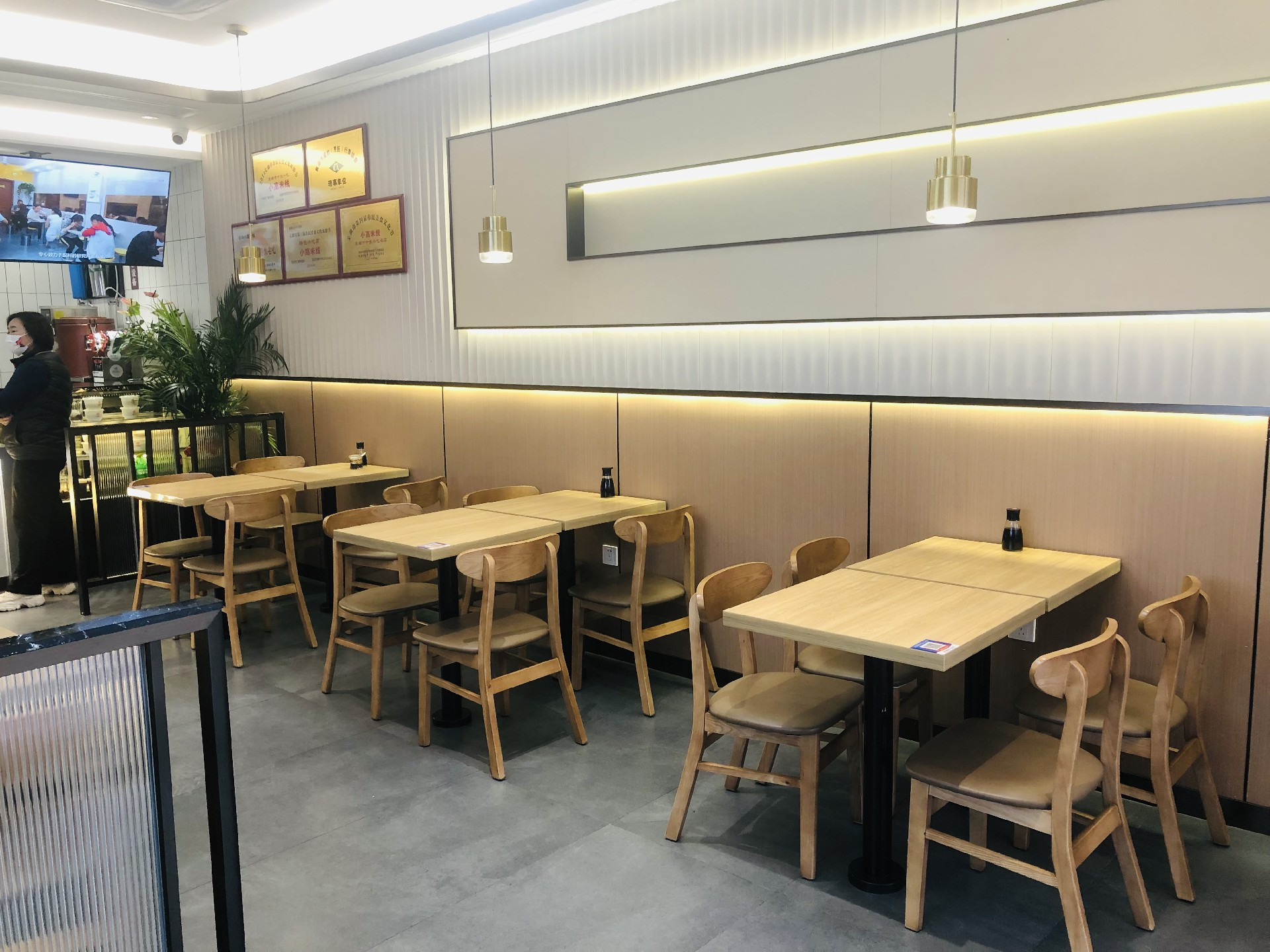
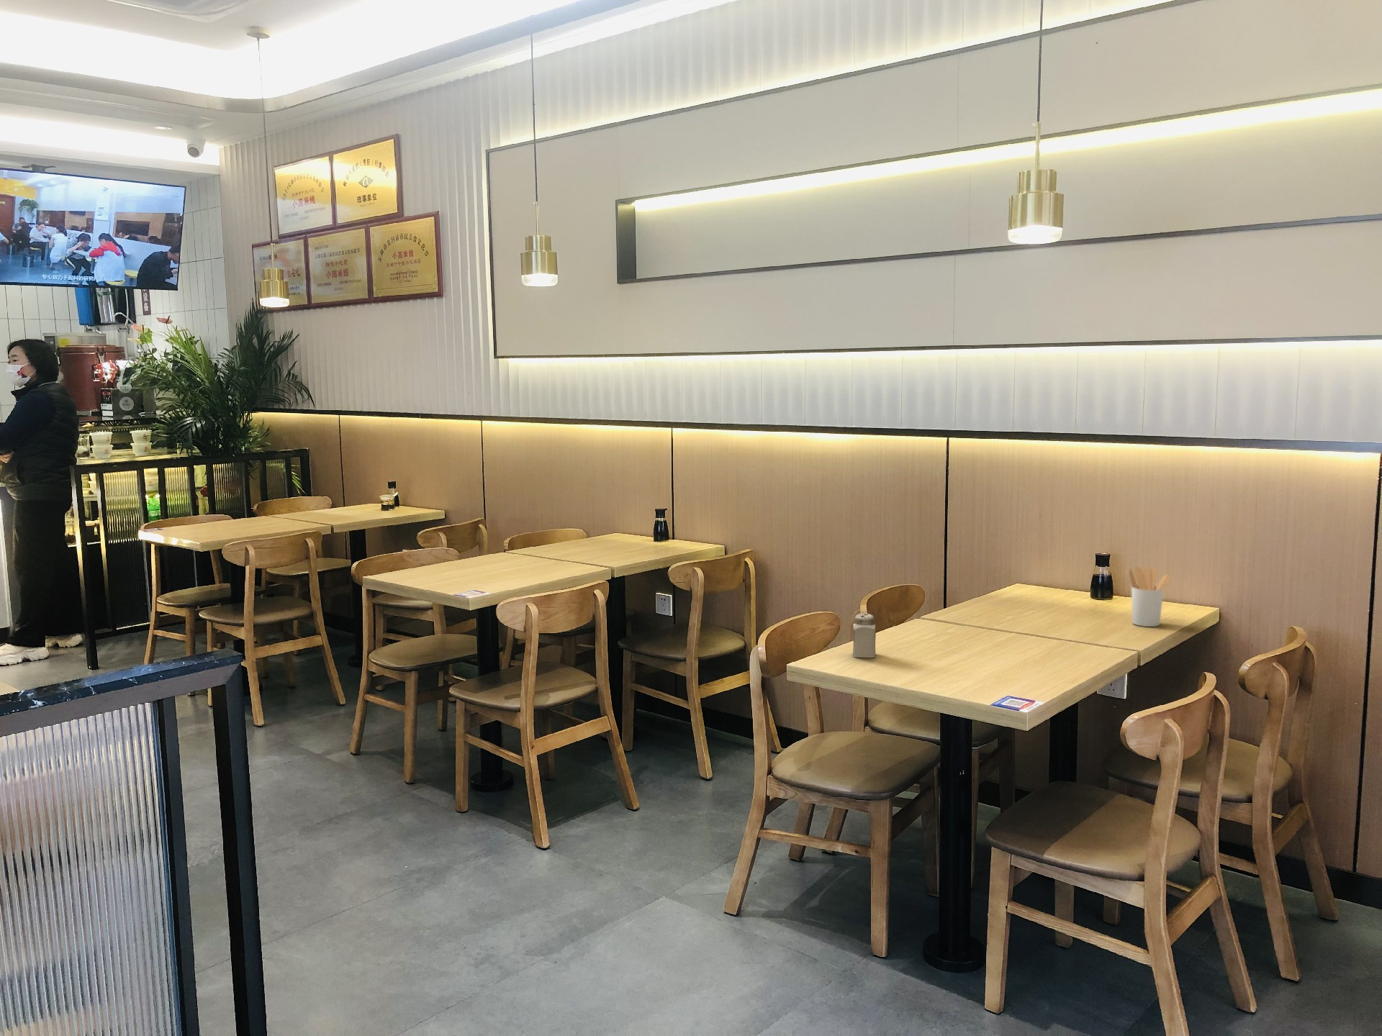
+ salt shaker [852,613,877,658]
+ utensil holder [1128,566,1171,627]
